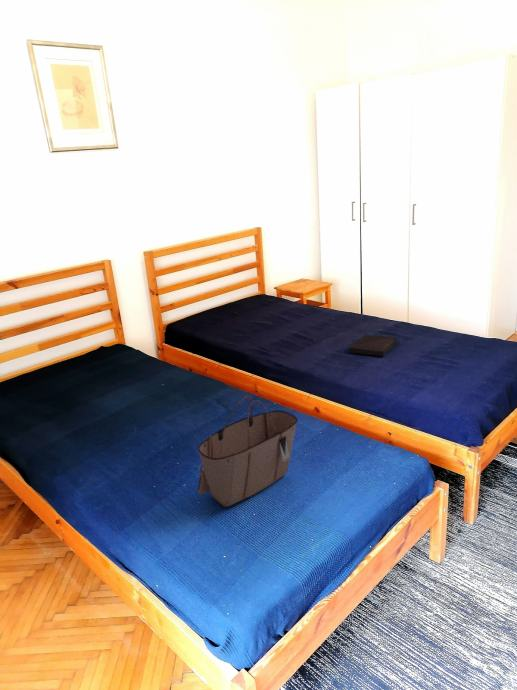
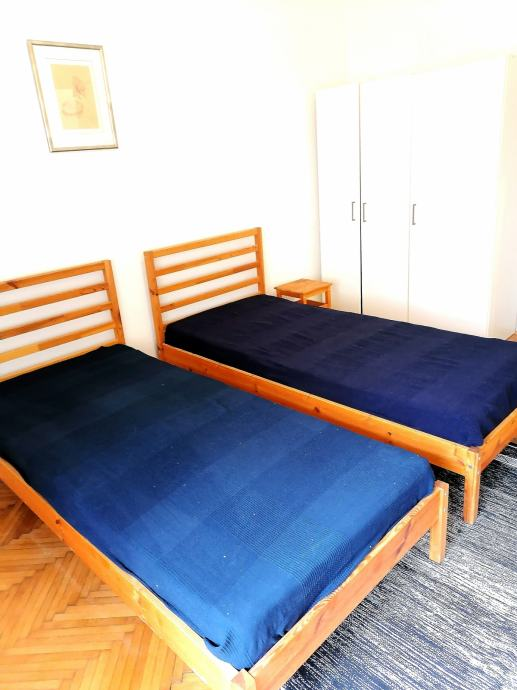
- book [348,333,398,358]
- tote bag [197,395,299,508]
